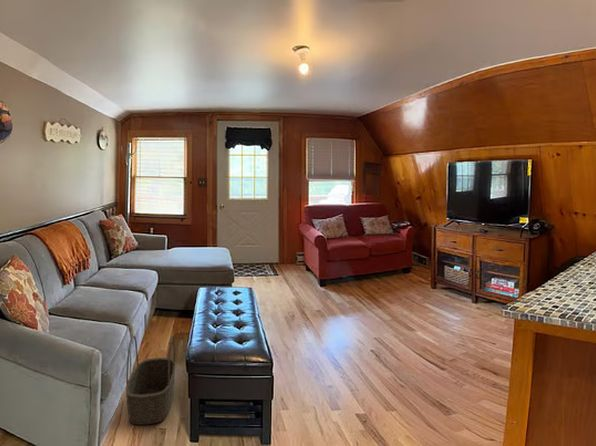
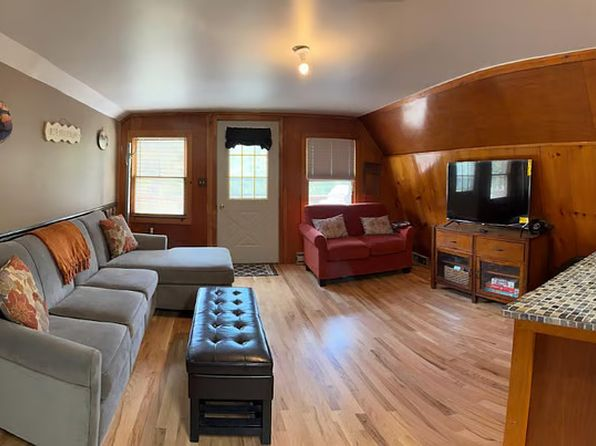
- basket [125,333,177,426]
